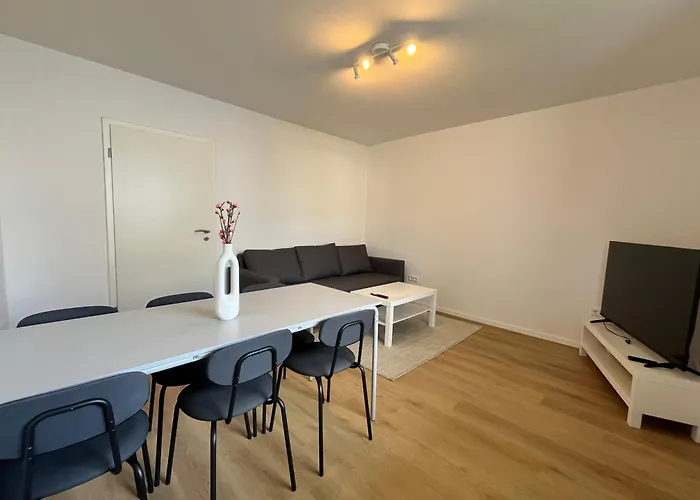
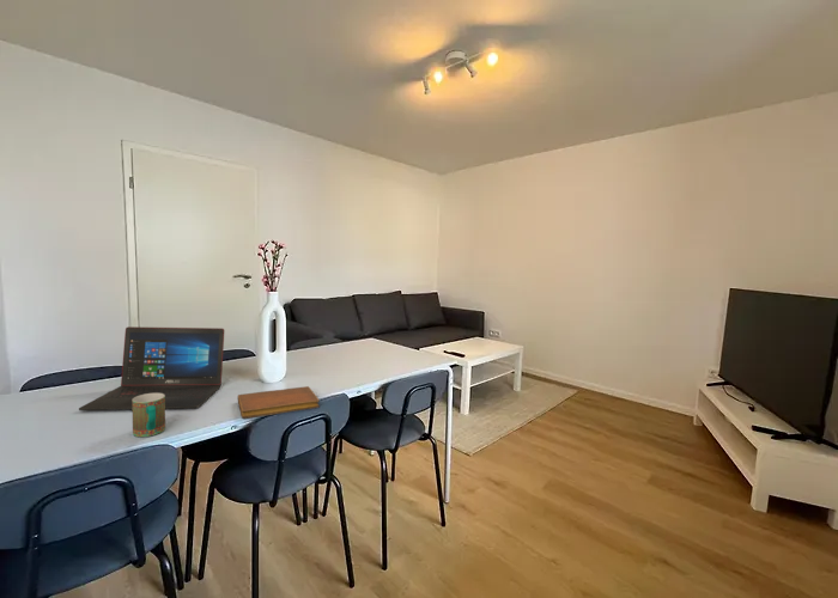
+ laptop [78,325,225,411]
+ mug [132,393,166,438]
+ notebook [237,385,321,420]
